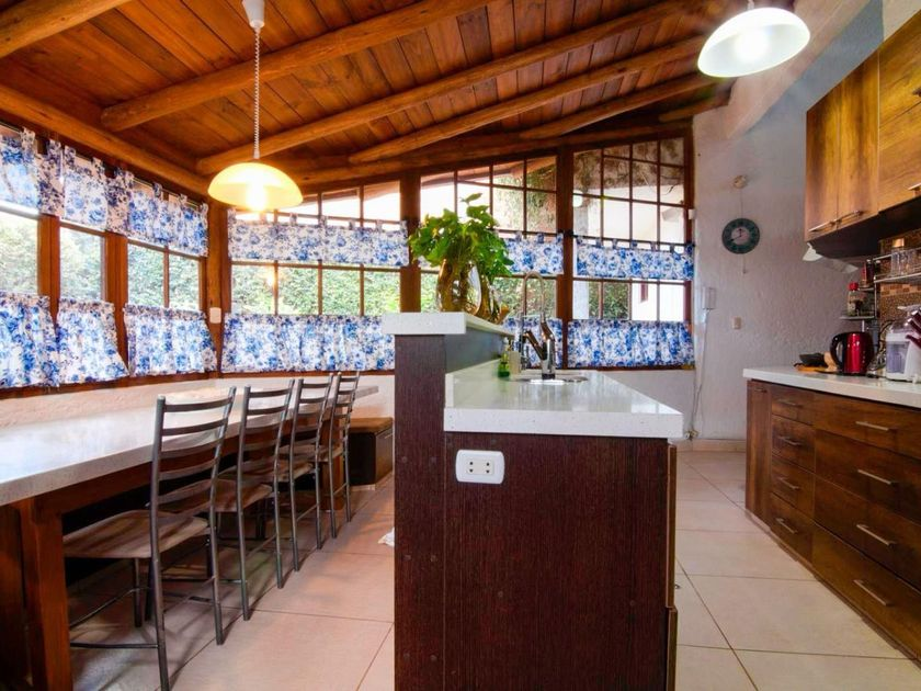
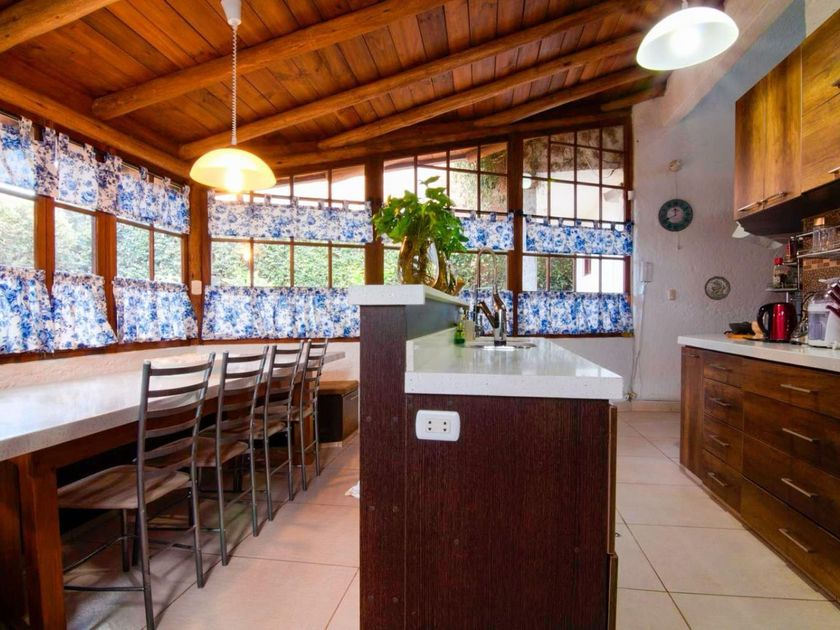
+ decorative plate [704,275,732,301]
